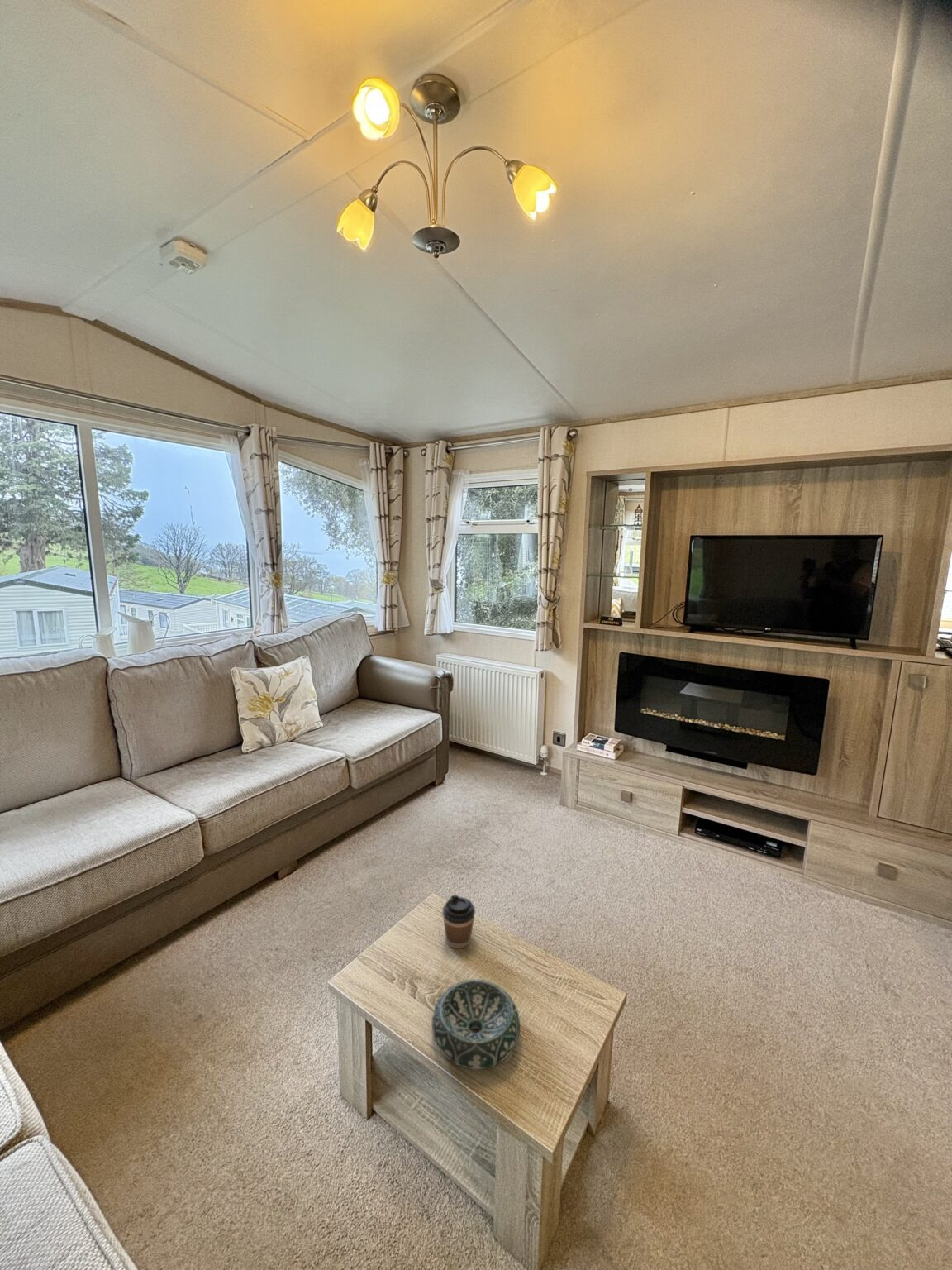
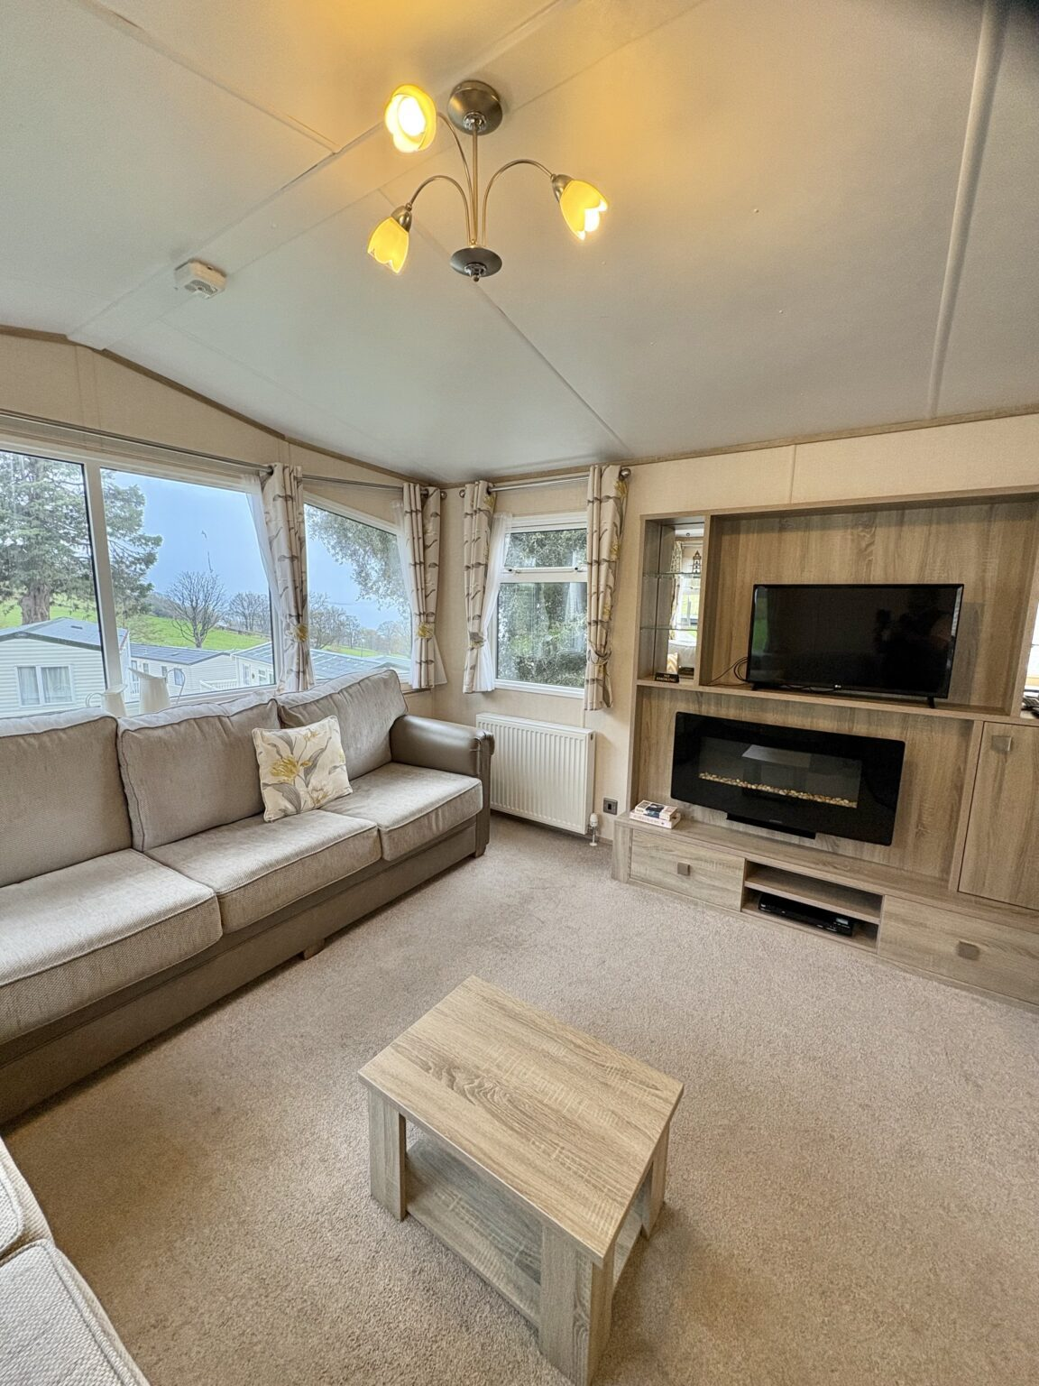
- decorative bowl [431,979,521,1070]
- coffee cup [442,894,476,949]
